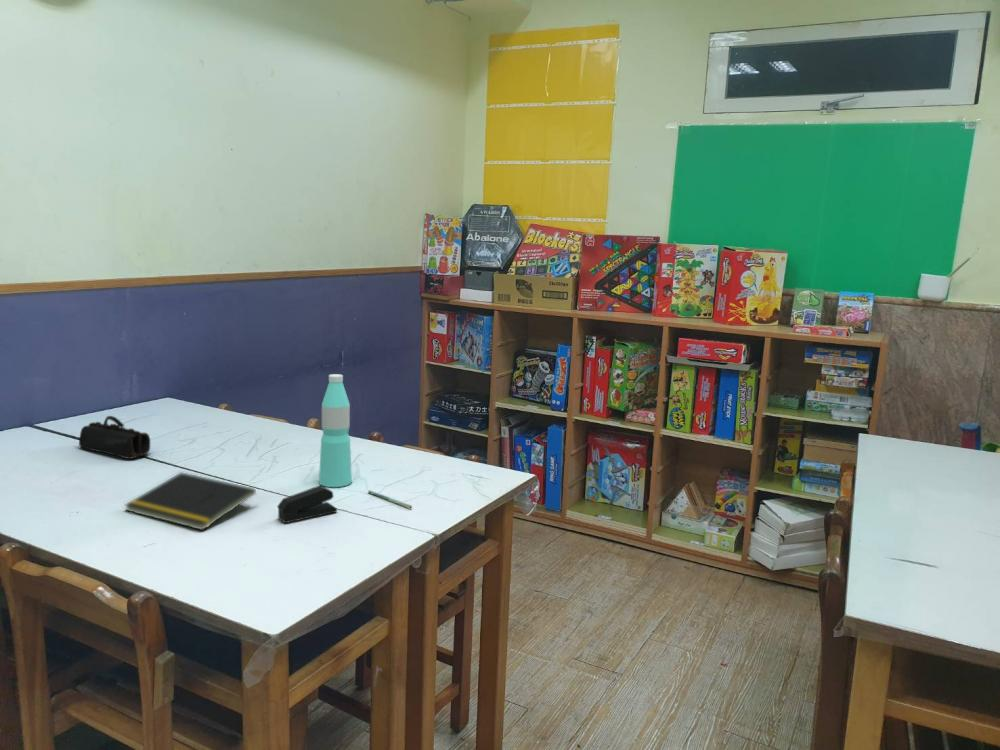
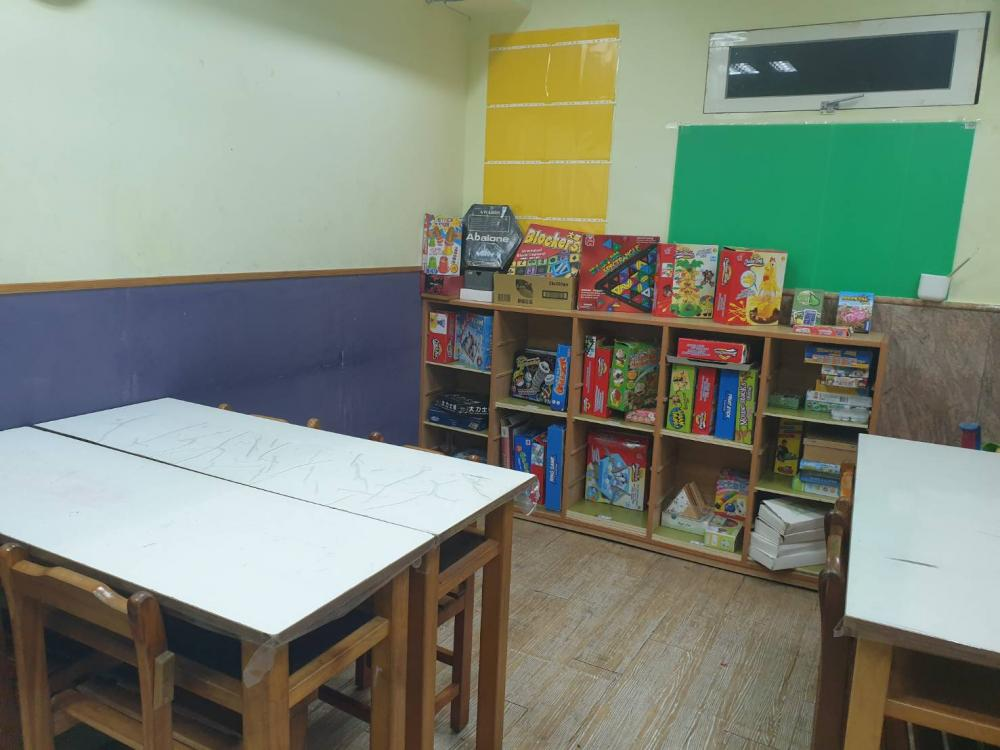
- stapler [276,484,338,524]
- pen [367,489,413,509]
- notepad [123,471,257,531]
- pencil case [78,415,151,460]
- water bottle [318,373,353,488]
